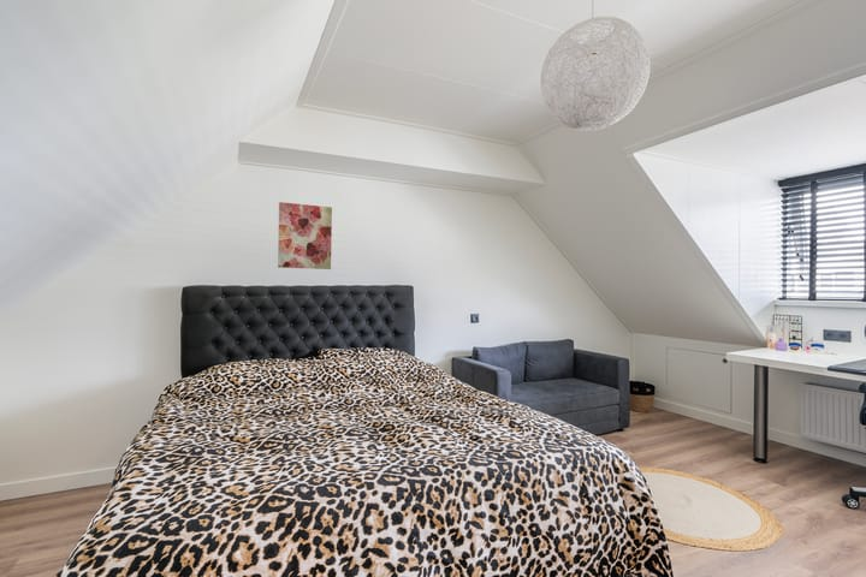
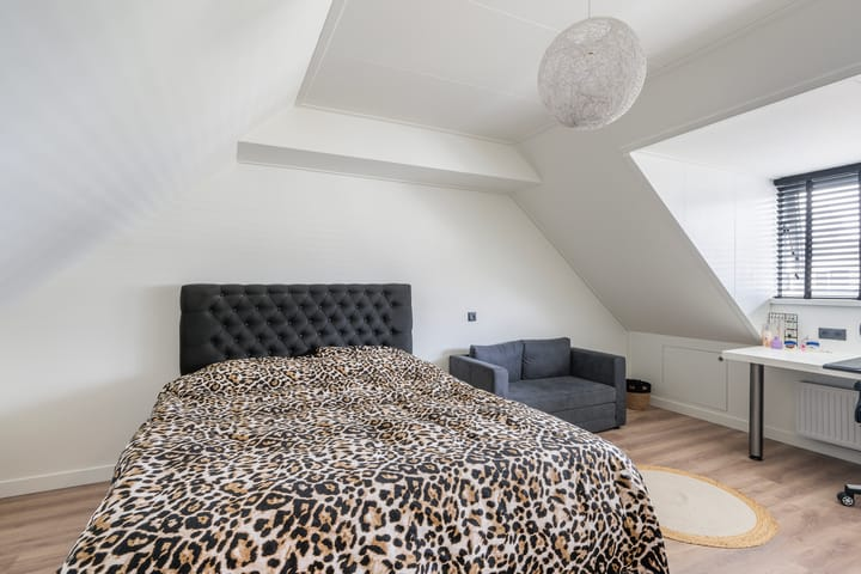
- wall art [277,201,333,270]
